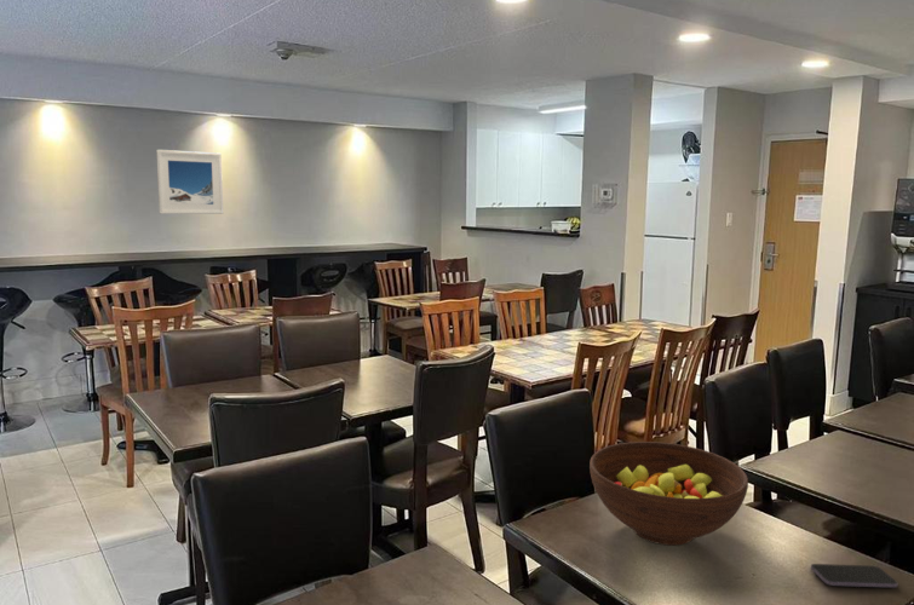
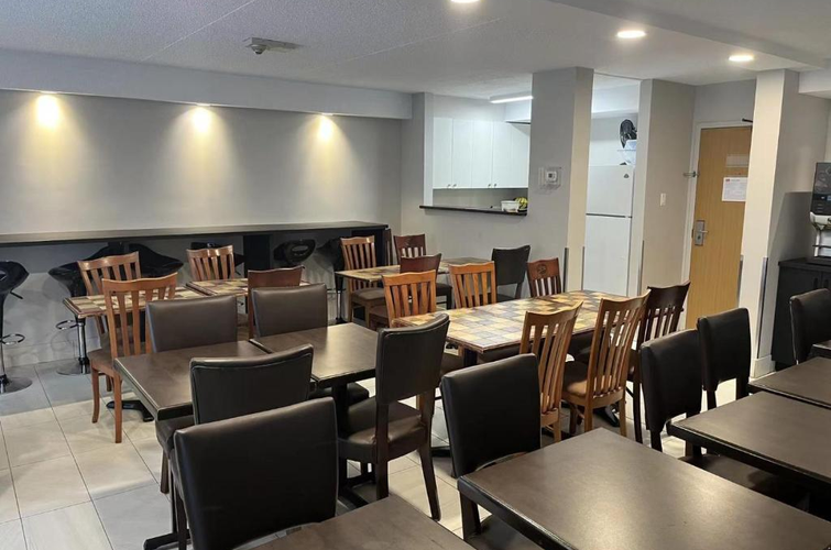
- fruit bowl [588,440,749,547]
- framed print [155,149,224,215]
- smartphone [810,563,899,589]
